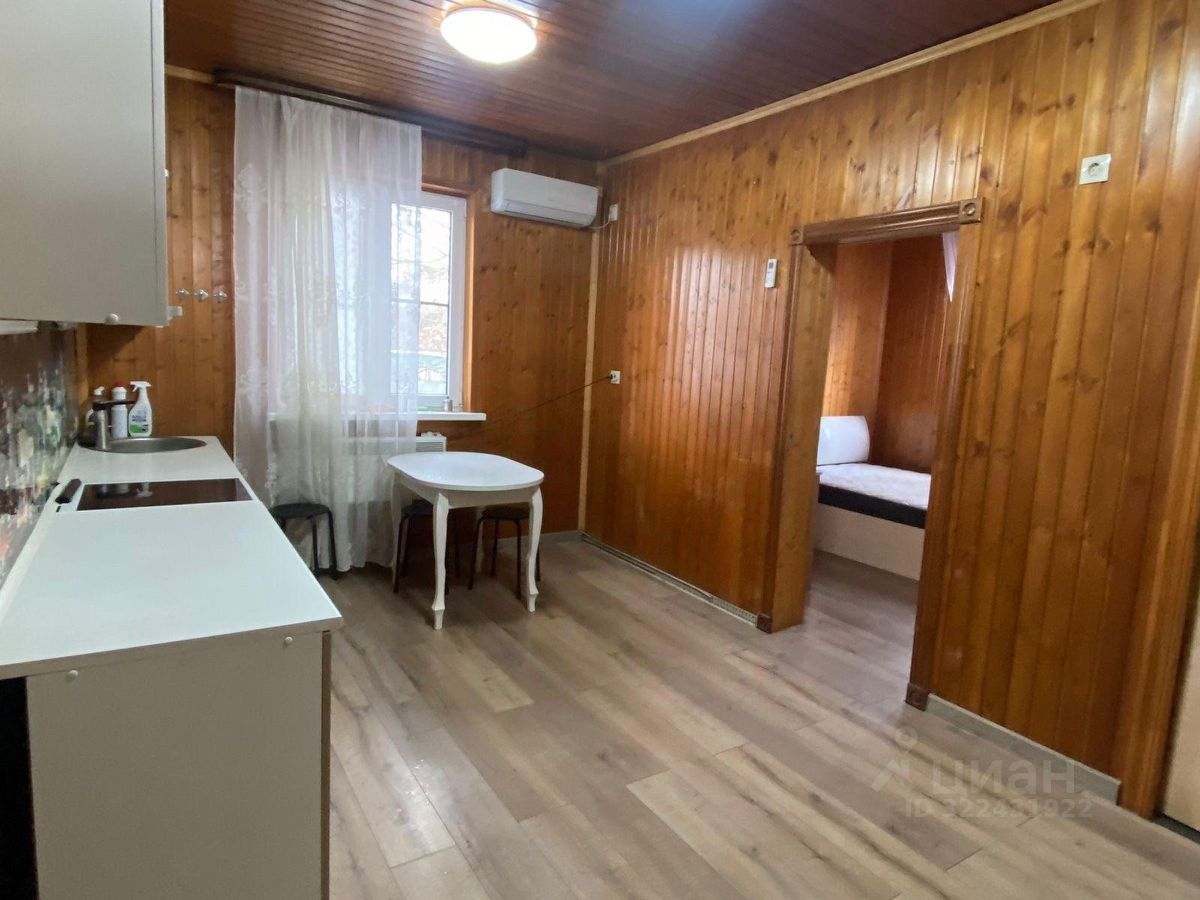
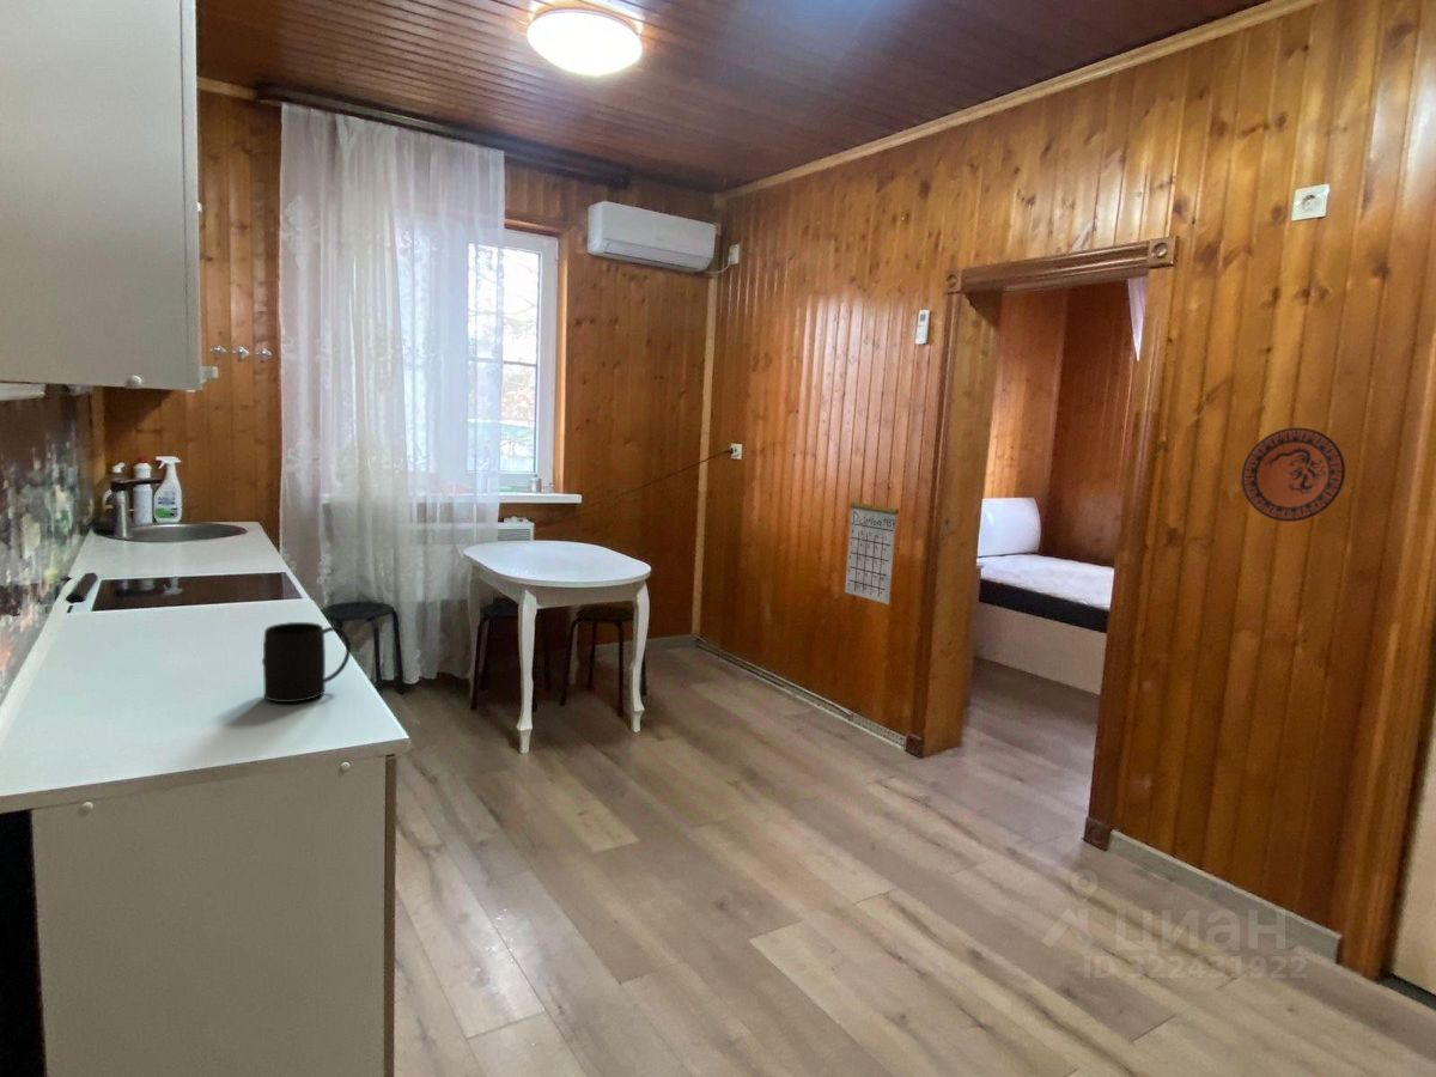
+ calendar [844,482,900,606]
+ decorative plate [1241,427,1347,523]
+ mug [261,621,352,704]
